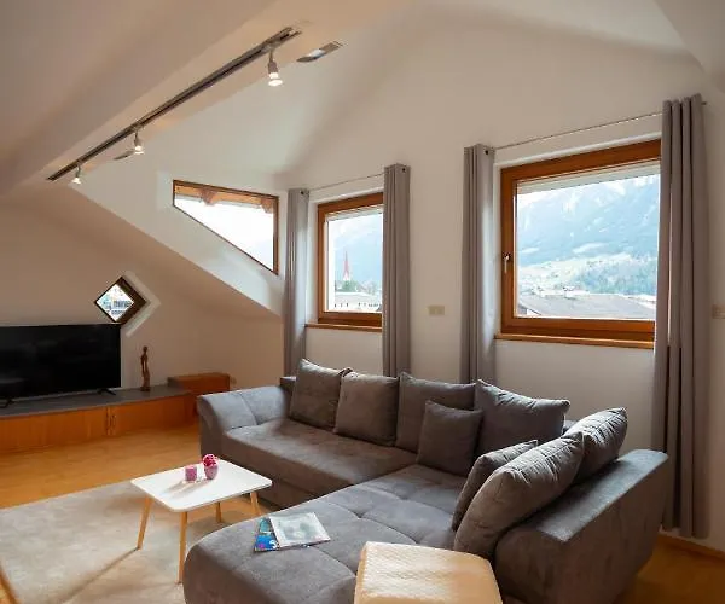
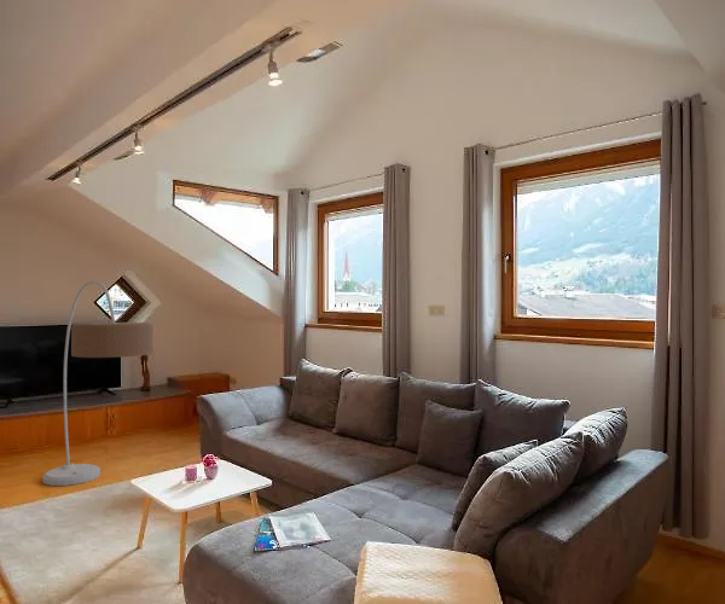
+ floor lamp [41,279,155,487]
